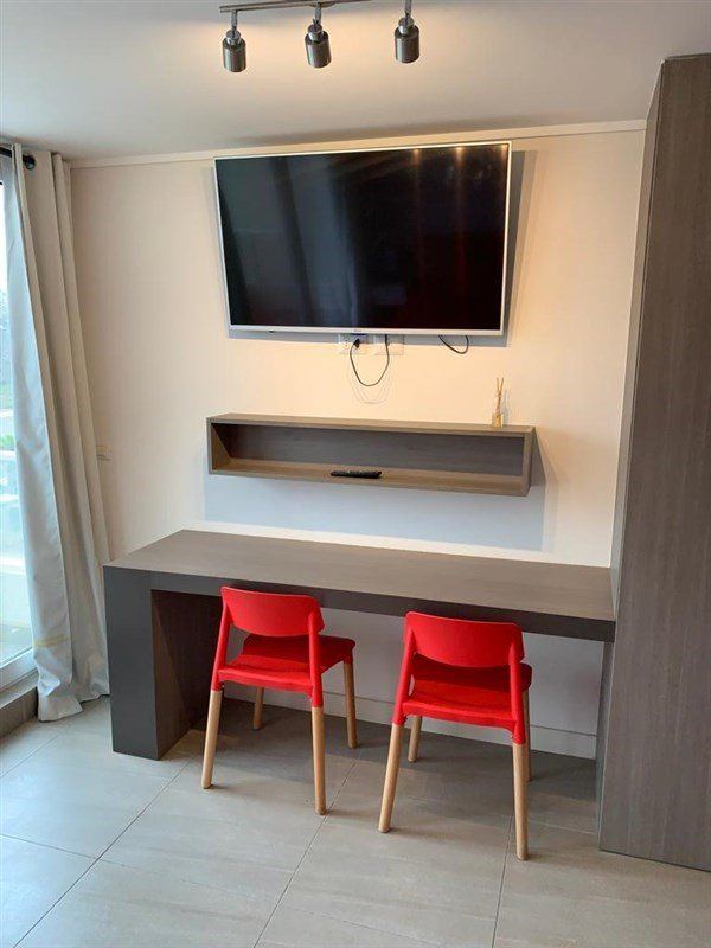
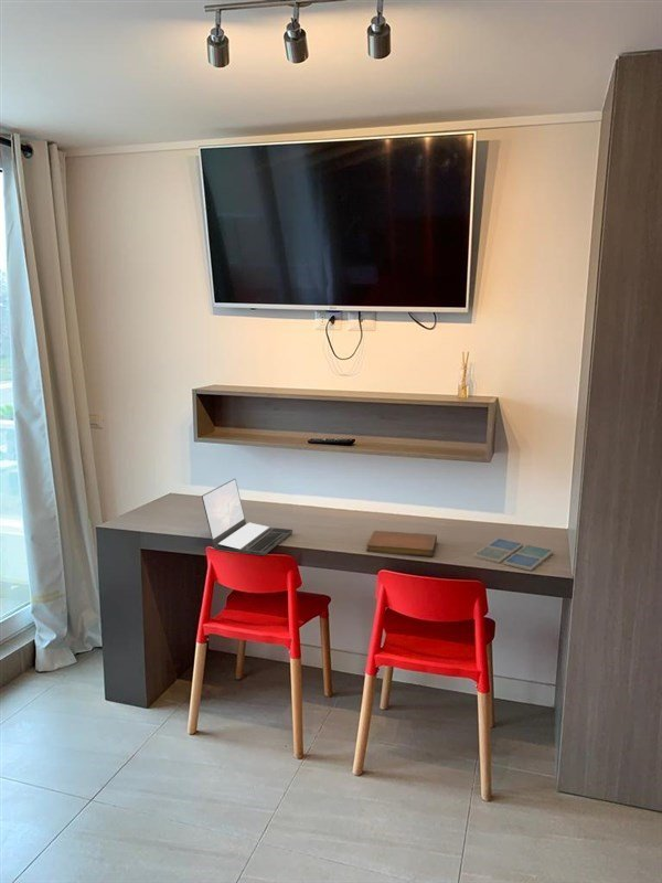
+ laptop [201,478,293,556]
+ notebook [365,530,438,557]
+ drink coaster [472,538,555,572]
